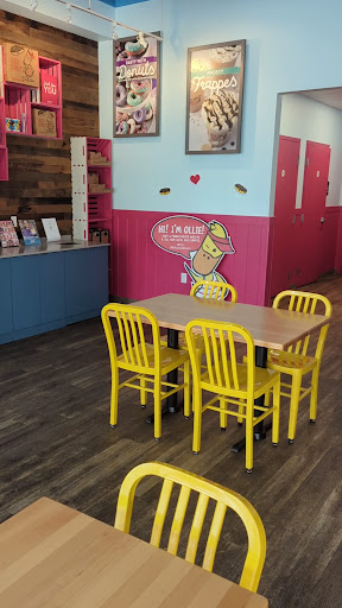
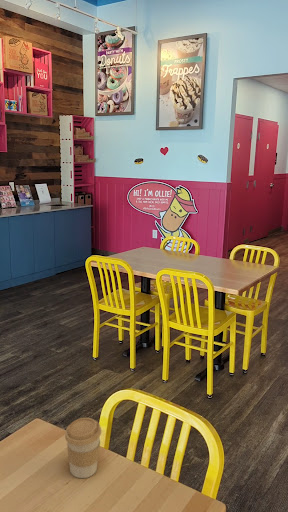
+ coffee cup [64,417,103,479]
